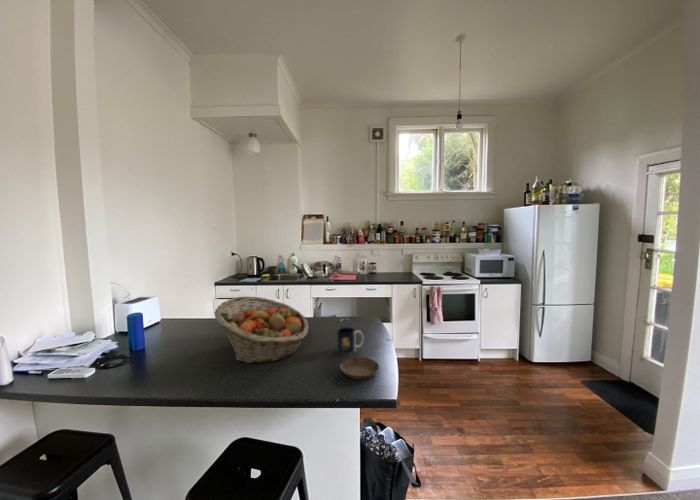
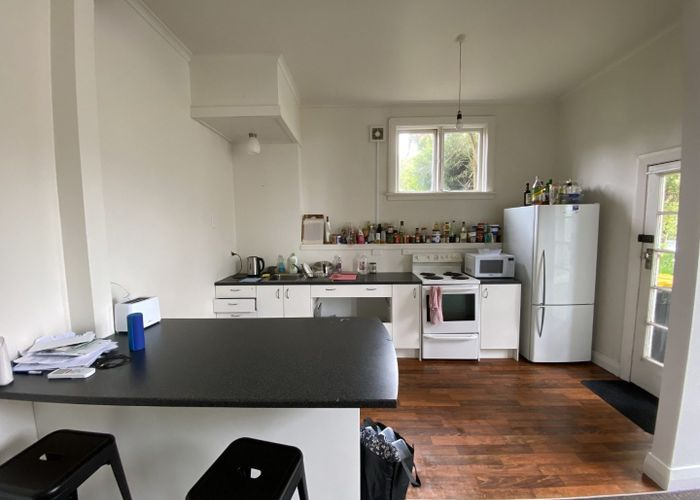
- saucer [339,356,380,380]
- mug [336,326,365,355]
- fruit basket [213,296,309,365]
